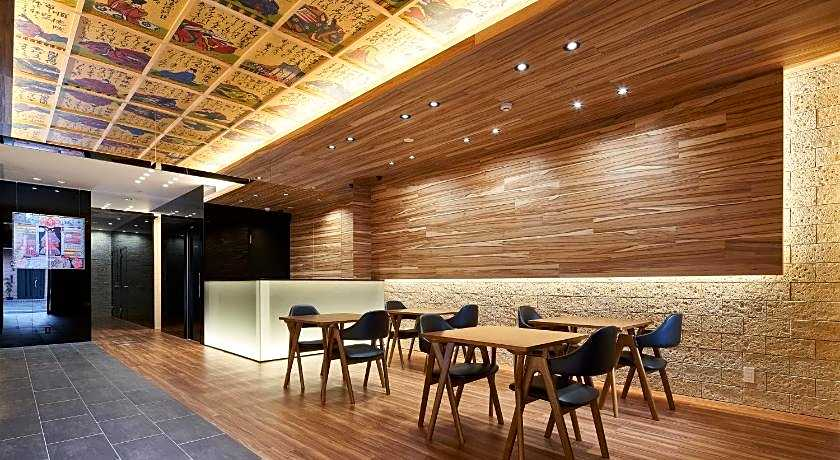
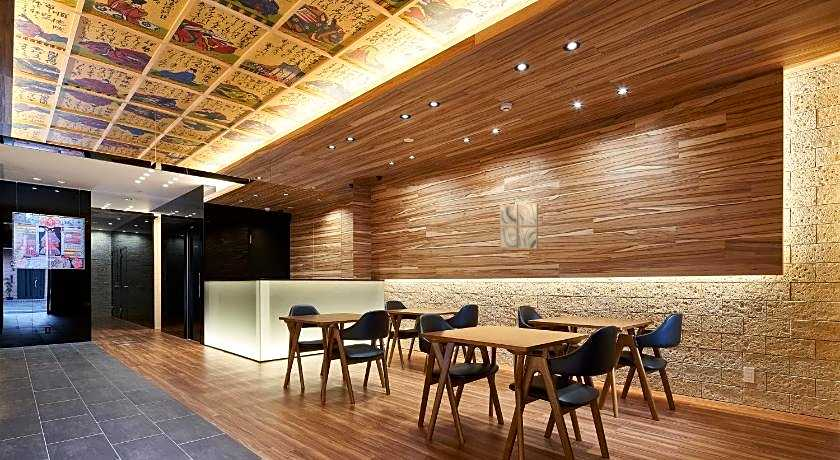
+ wall art [499,202,539,250]
